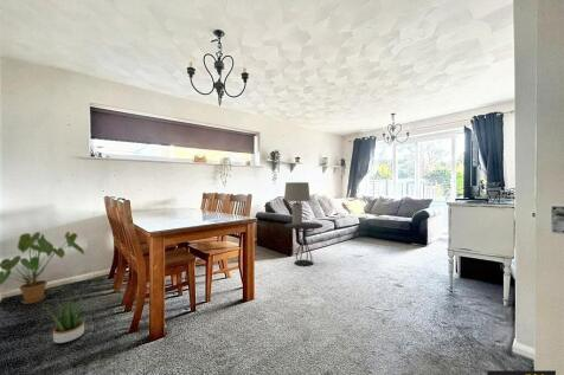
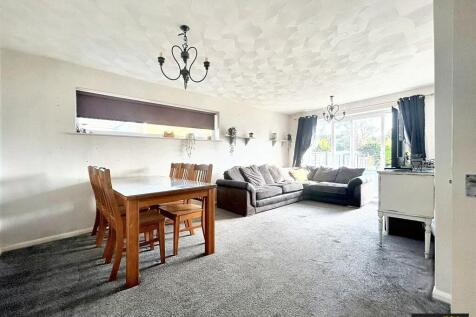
- house plant [0,231,85,305]
- lamp [283,181,312,226]
- potted plant [43,293,92,344]
- side table [284,221,323,267]
